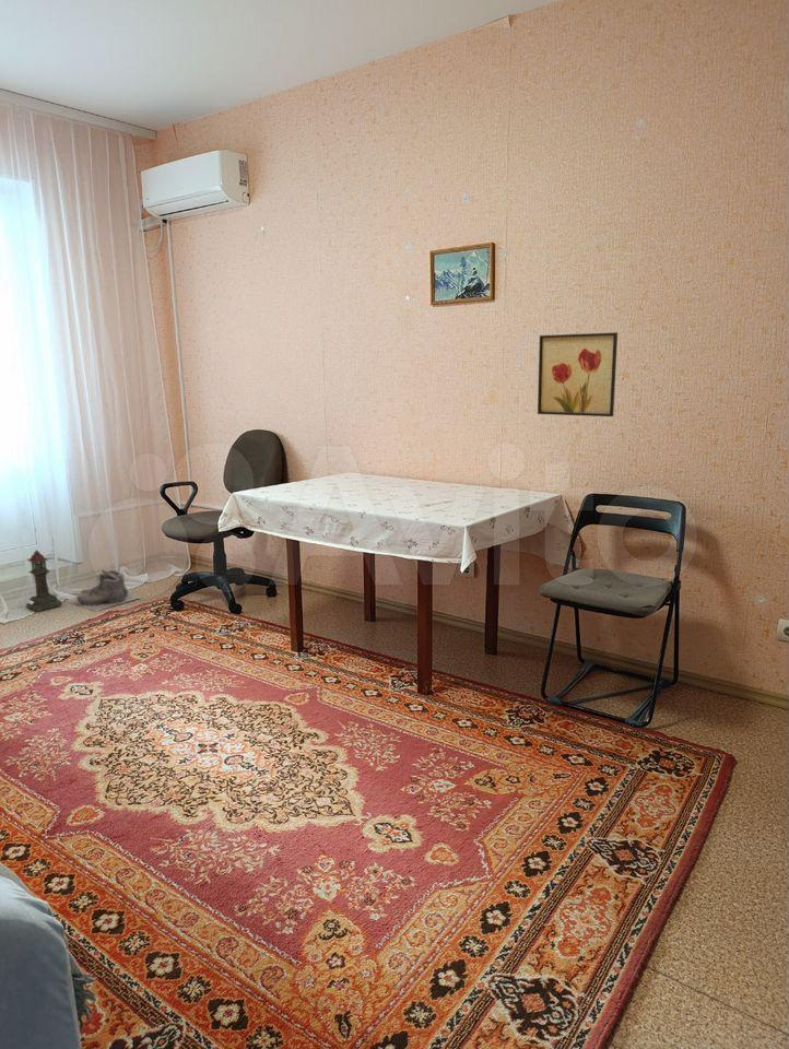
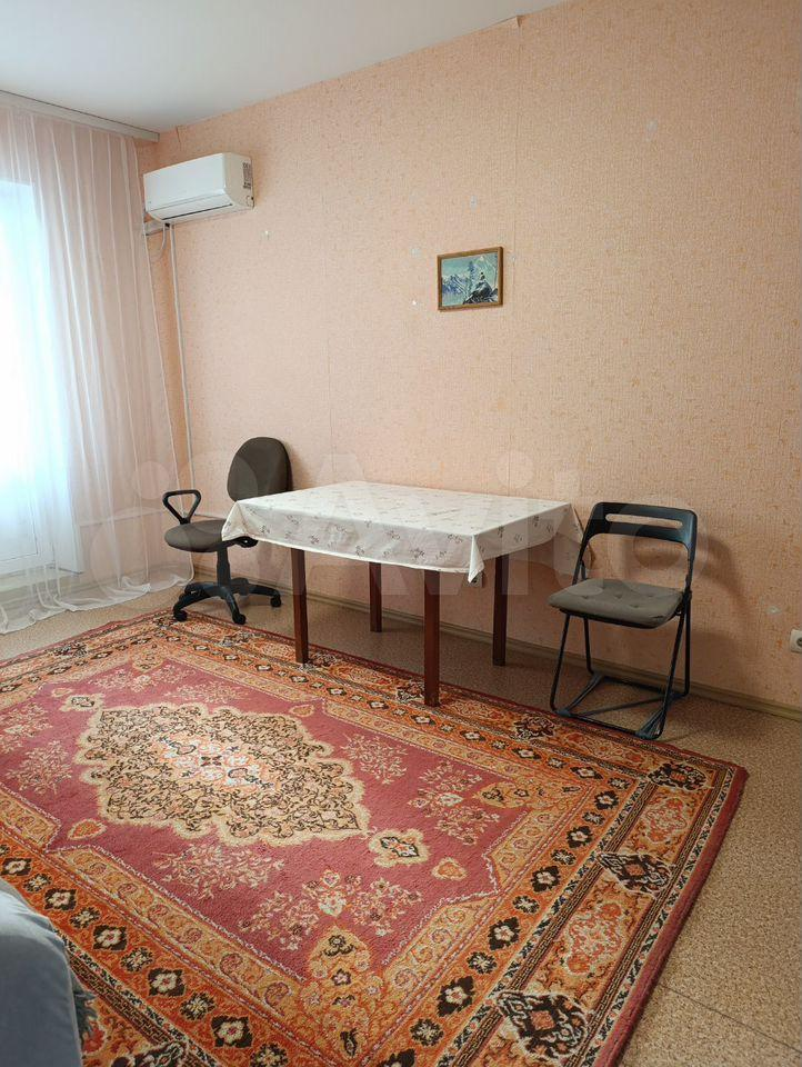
- wall art [537,331,619,417]
- boots [64,568,141,613]
- lantern [25,549,63,613]
